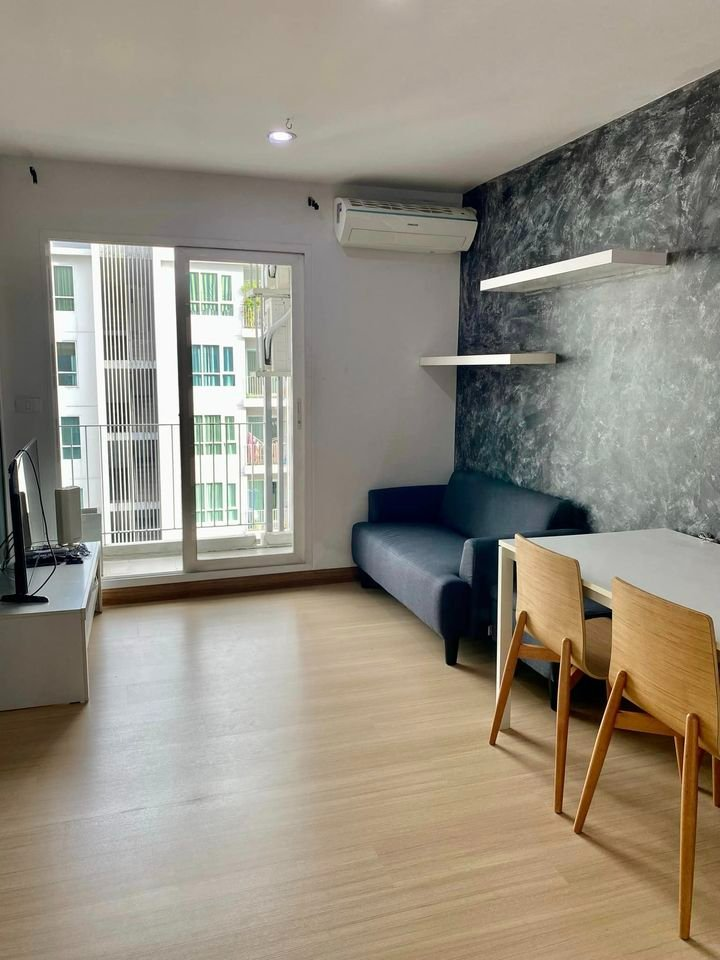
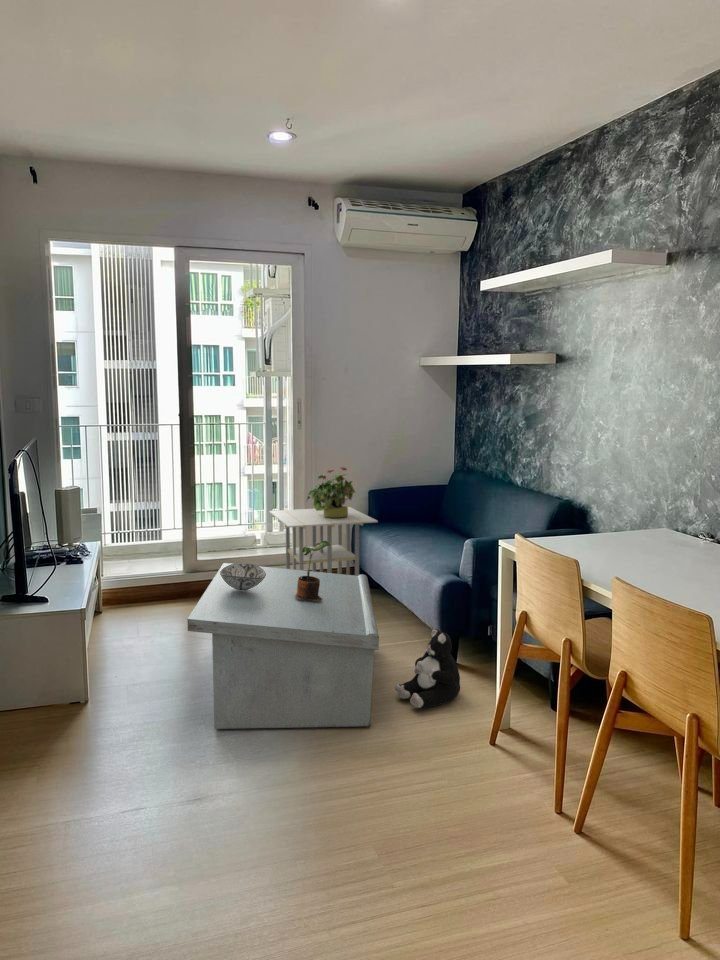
+ side table [268,506,379,576]
+ potted plant [294,540,331,601]
+ potted plant [305,466,356,517]
+ plush toy [394,628,461,709]
+ decorative bowl [220,562,266,590]
+ coffee table [186,562,380,730]
